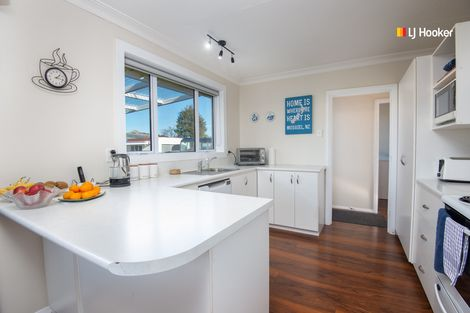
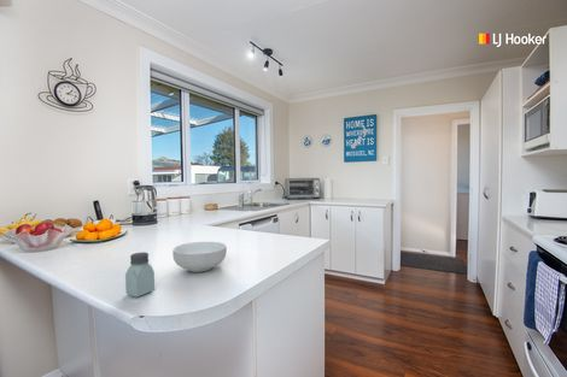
+ saltshaker [124,252,156,298]
+ cereal bowl [171,241,228,273]
